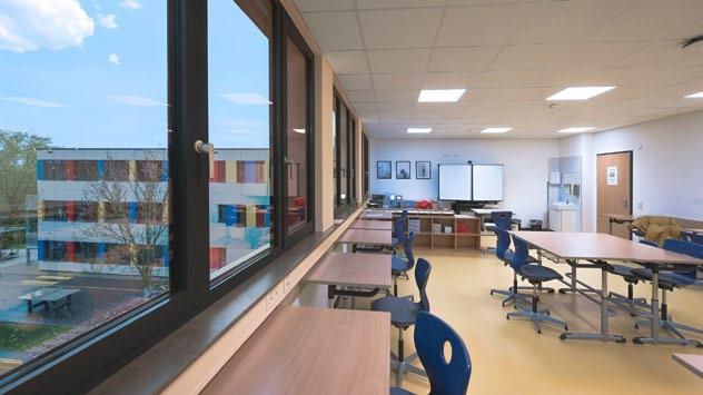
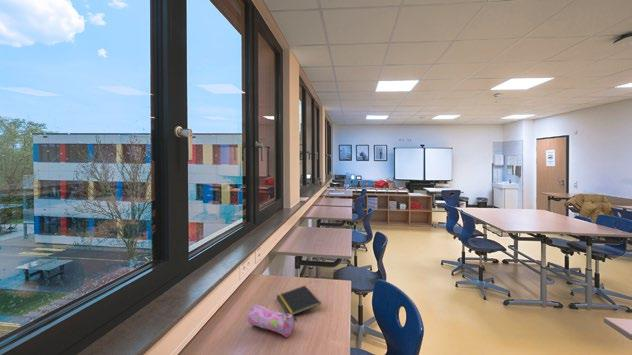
+ notepad [275,285,322,316]
+ pencil case [246,304,298,338]
